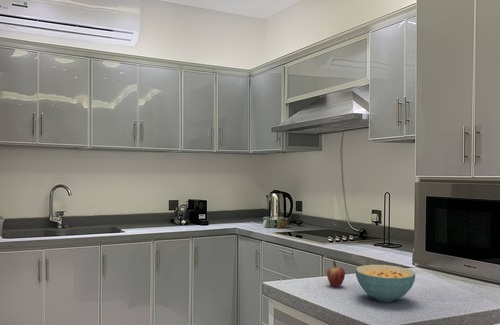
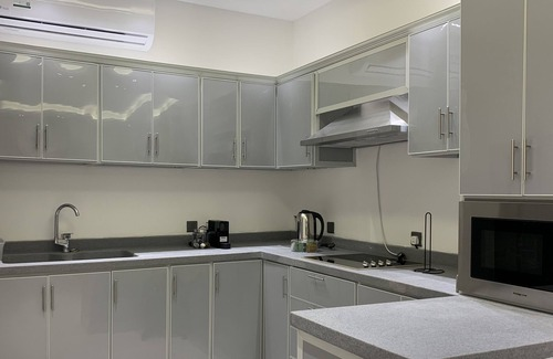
- cereal bowl [354,264,416,303]
- fruit [326,259,346,287]
